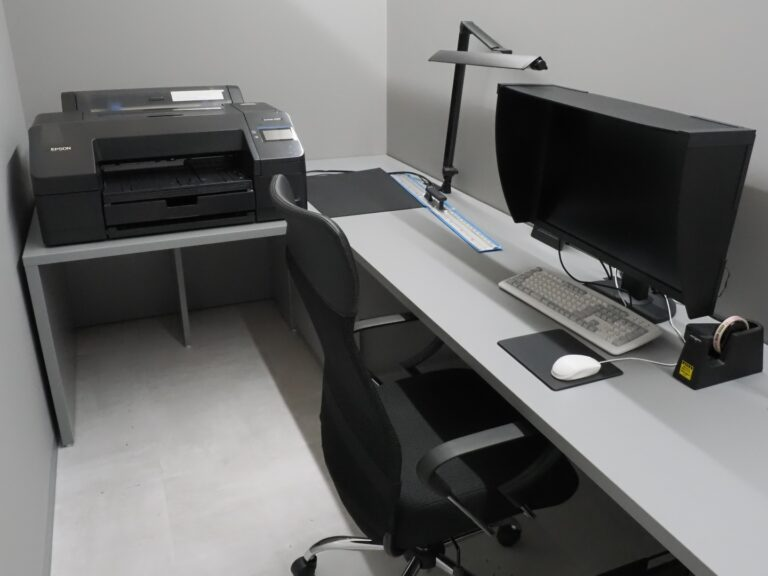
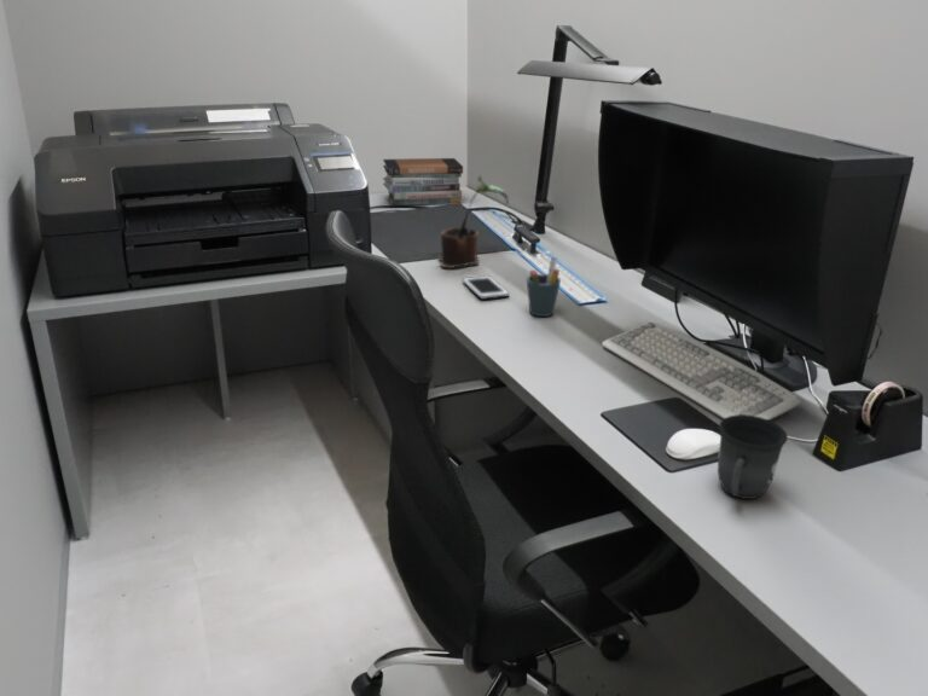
+ mug [717,413,789,500]
+ cell phone [462,274,510,301]
+ pen holder [526,255,562,318]
+ book stack [382,157,464,207]
+ potted plant [437,175,510,269]
